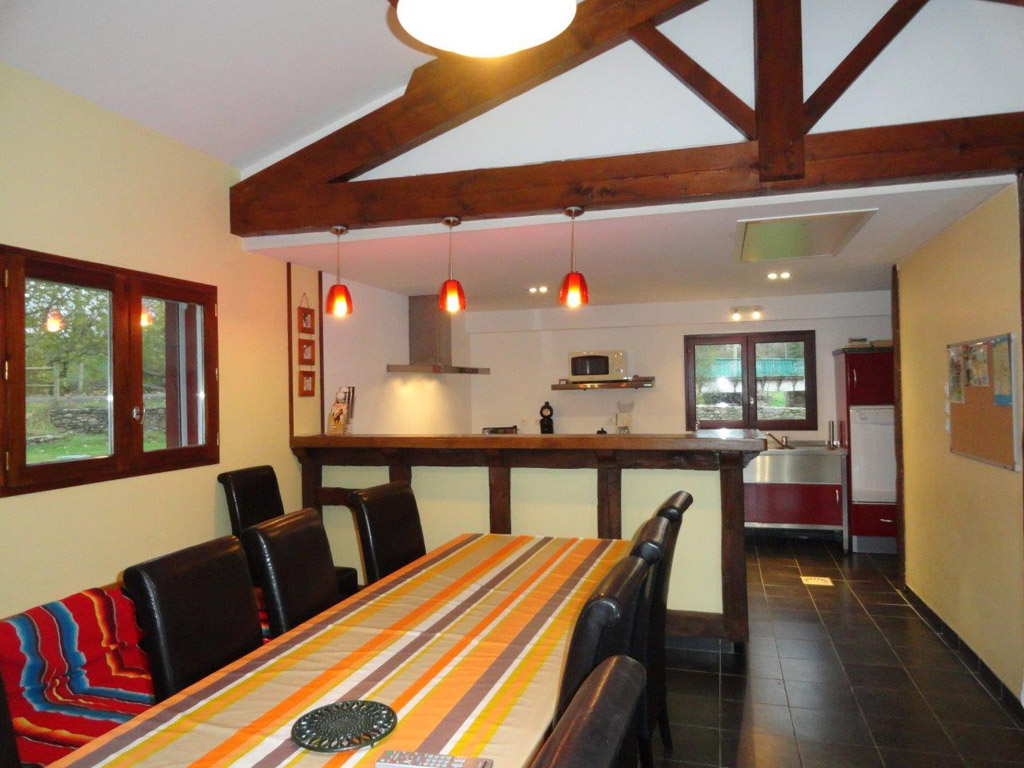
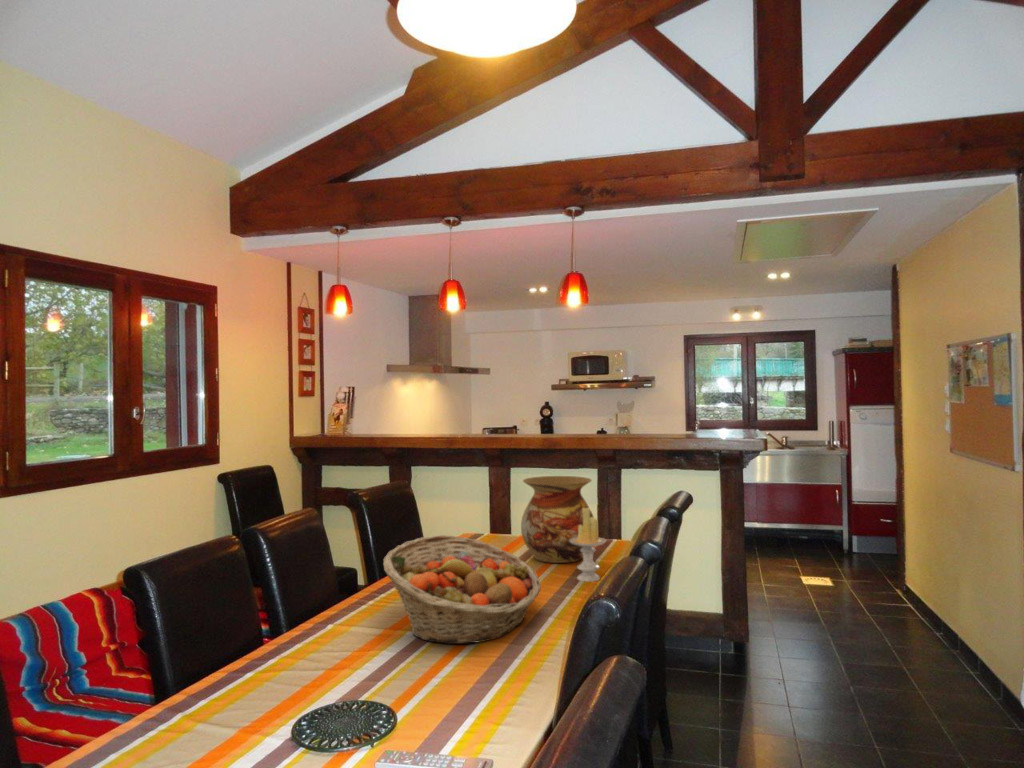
+ fruit basket [382,534,542,645]
+ candle [569,507,608,583]
+ vase [520,475,595,564]
